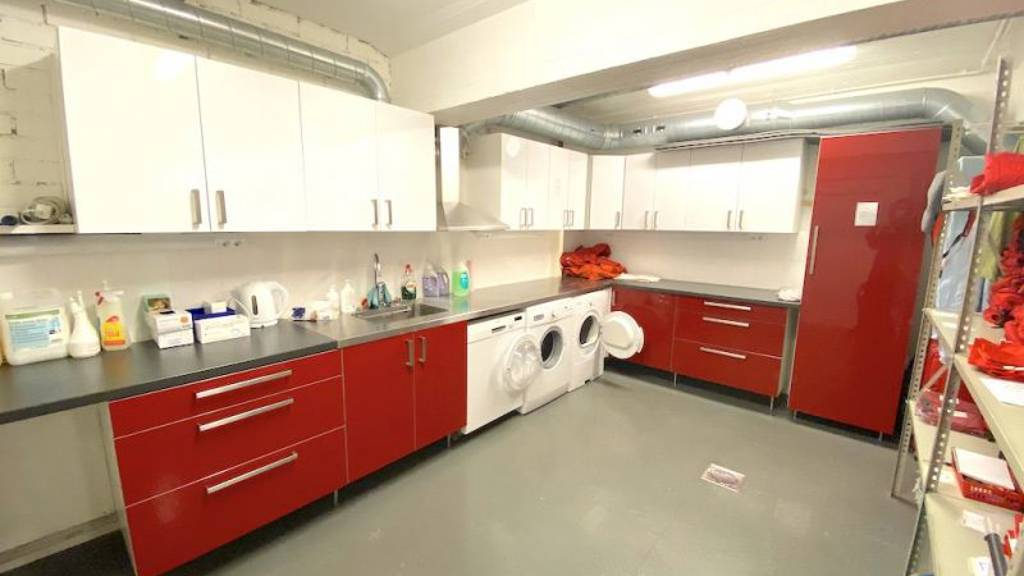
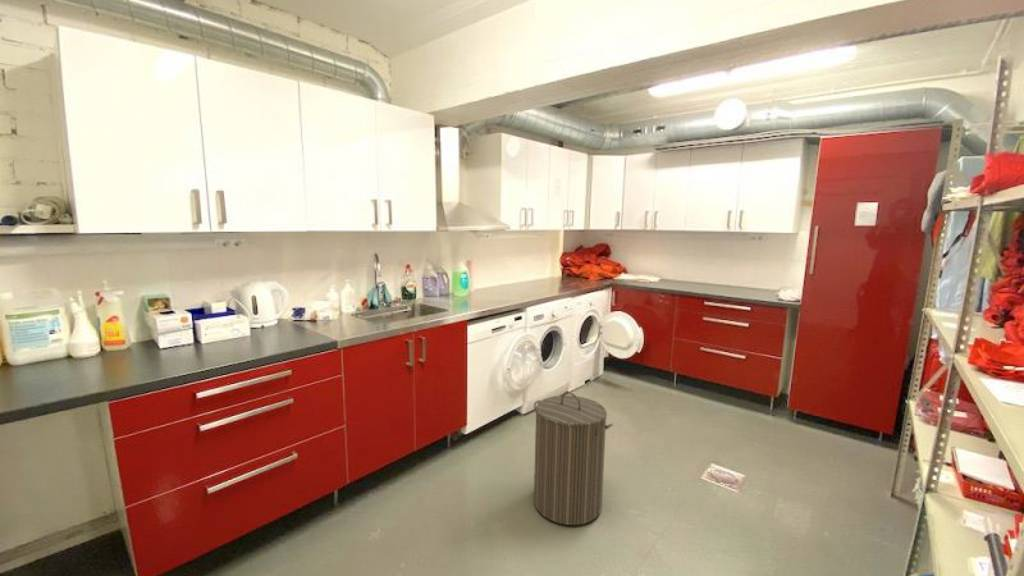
+ laundry hamper [533,391,614,526]
